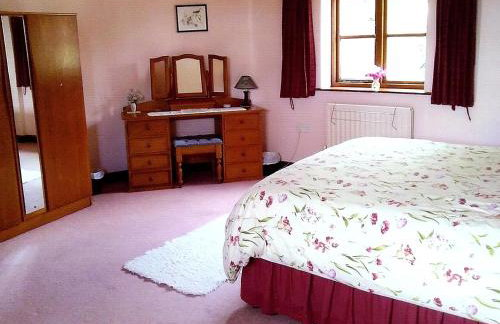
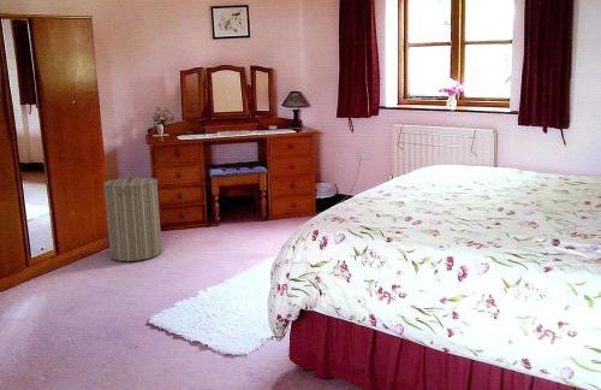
+ laundry hamper [102,169,163,262]
